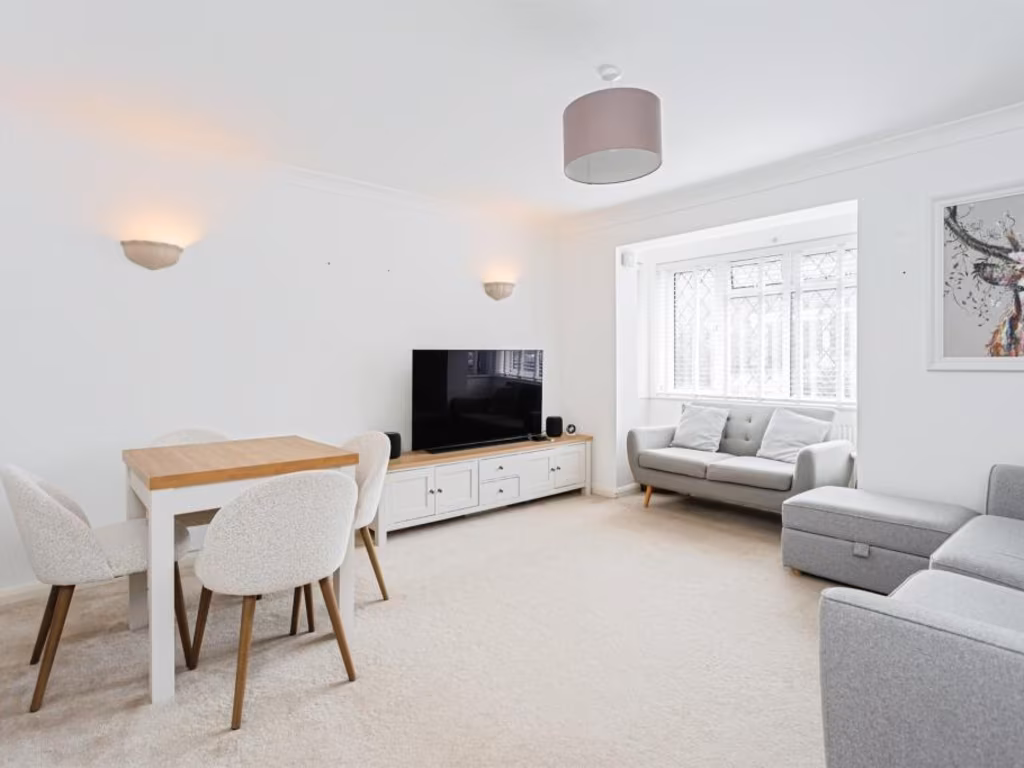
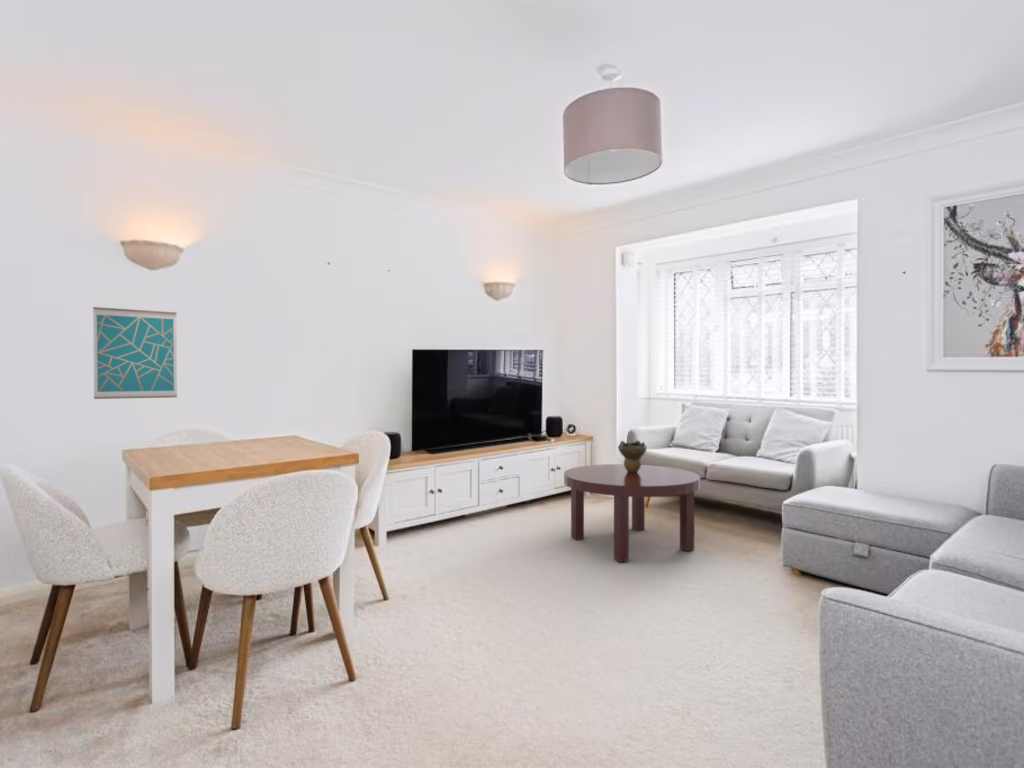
+ decorative bowl [617,440,648,473]
+ wall art [92,306,178,400]
+ coffee table [563,463,701,563]
